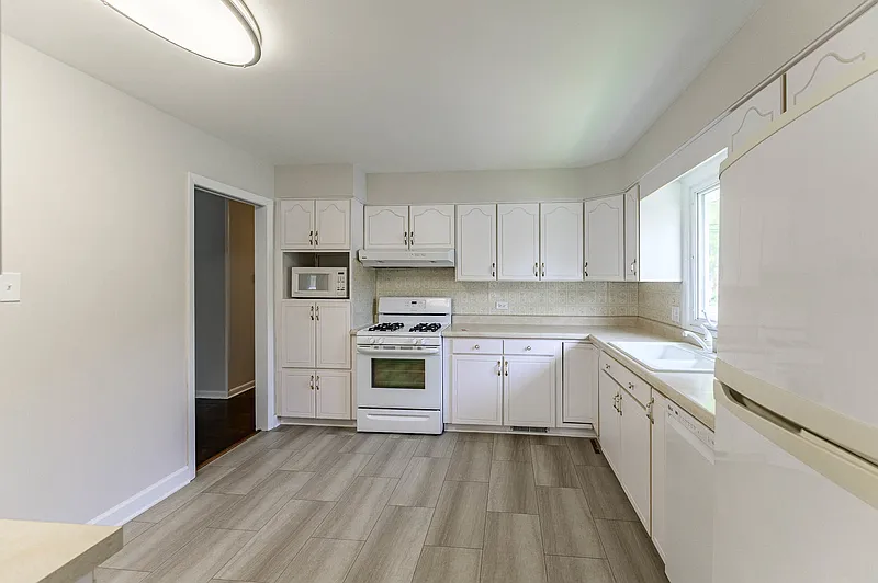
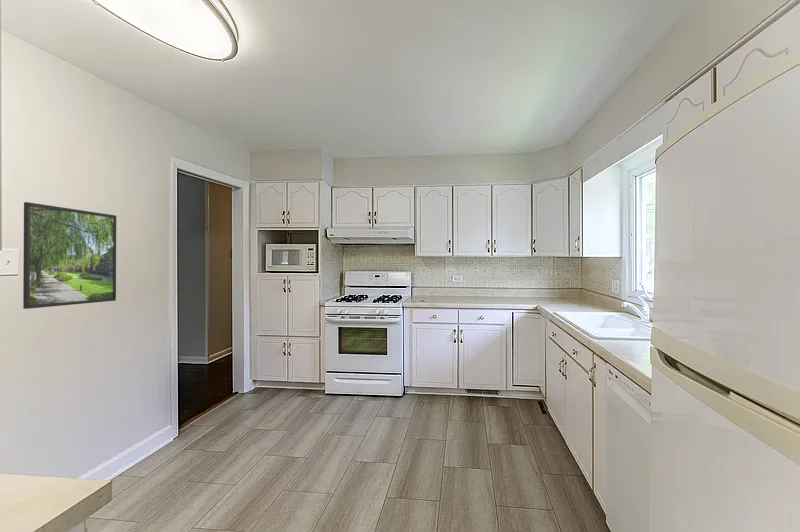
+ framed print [22,201,117,310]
